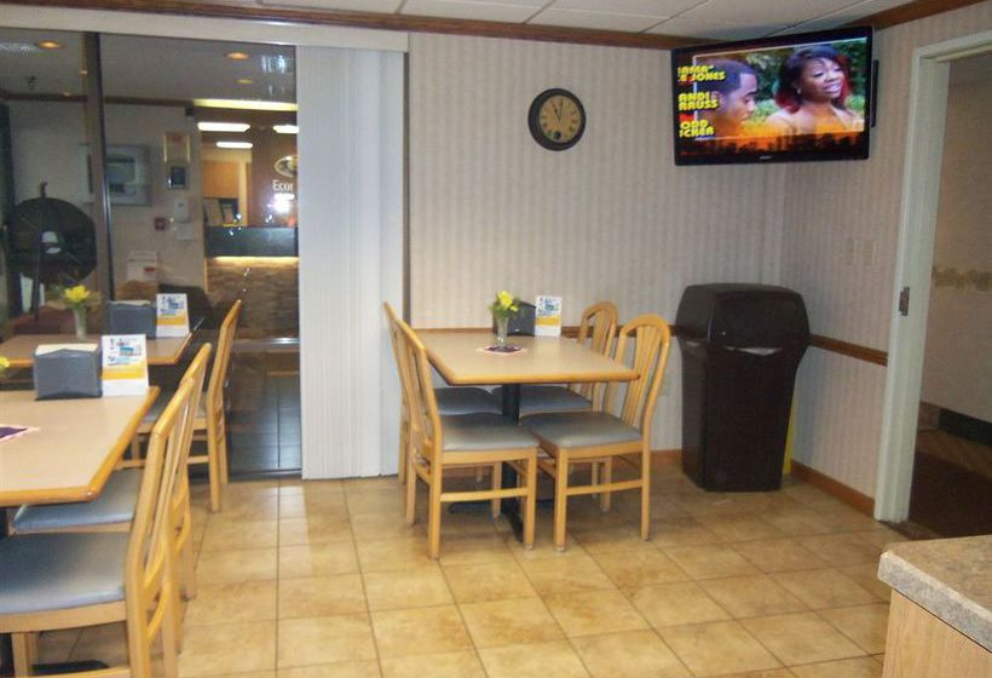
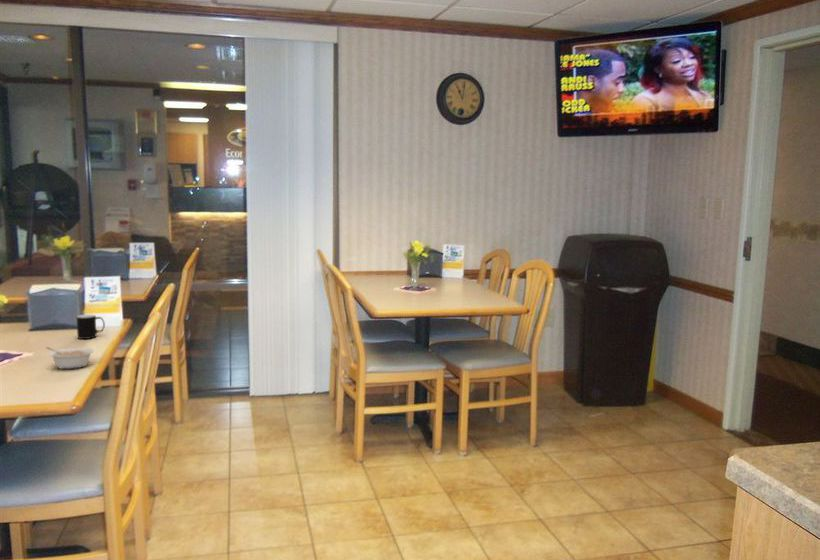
+ legume [45,346,95,370]
+ cup [76,313,106,340]
